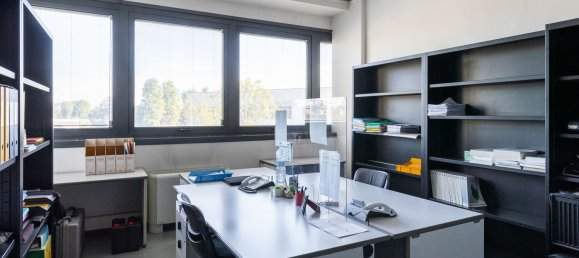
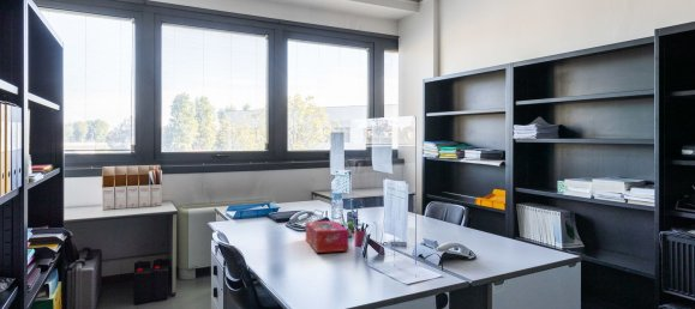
+ tissue box [305,219,349,254]
